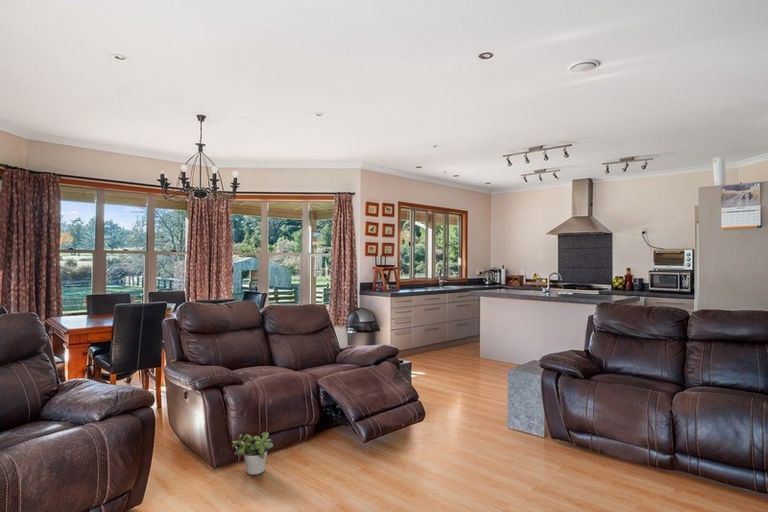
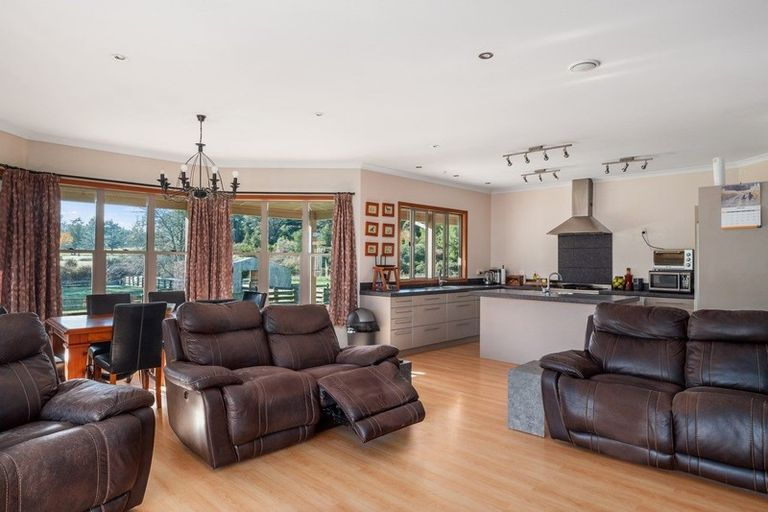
- potted plant [231,431,274,476]
